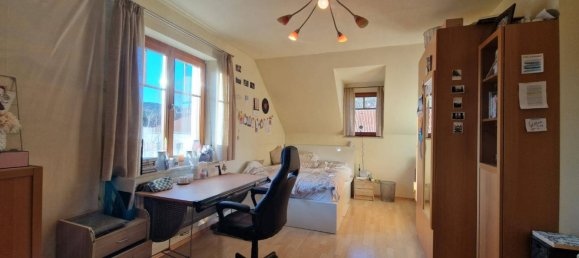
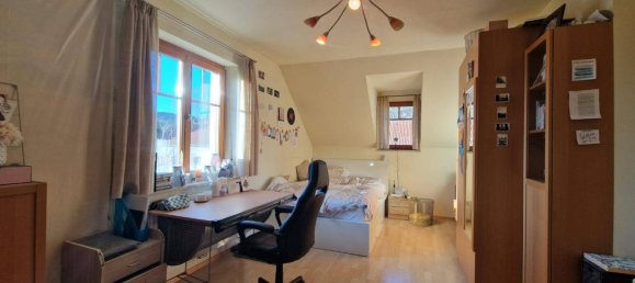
+ basket [409,200,432,227]
